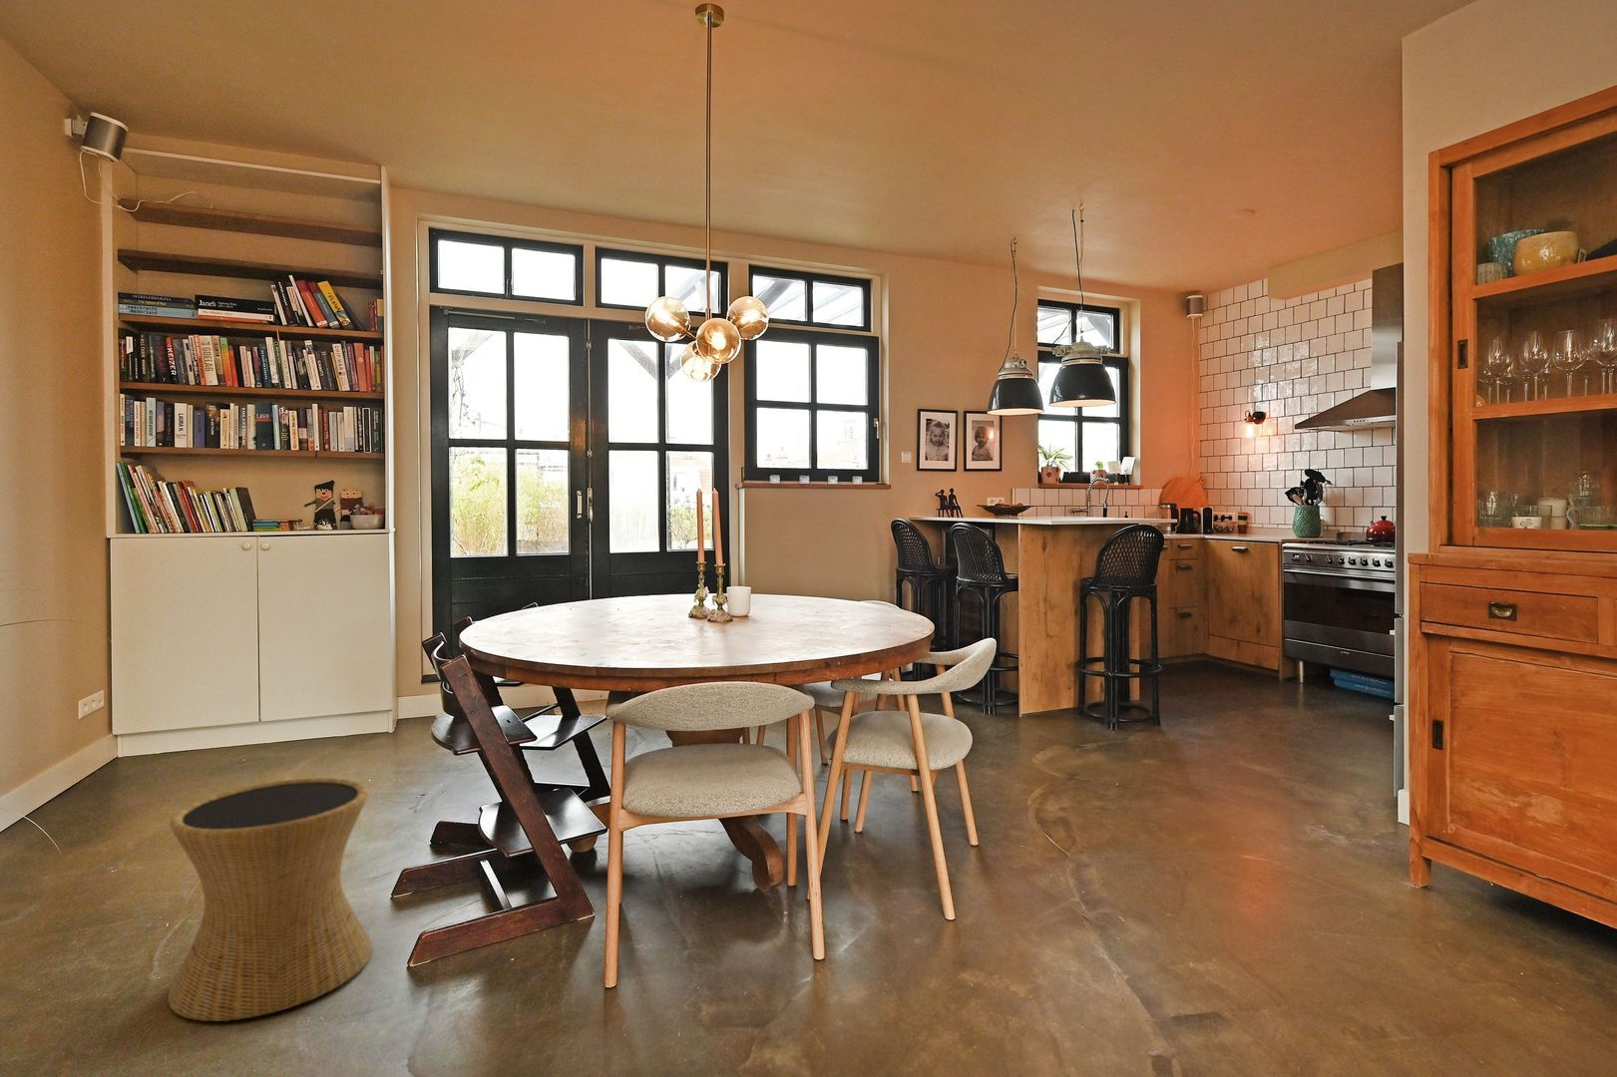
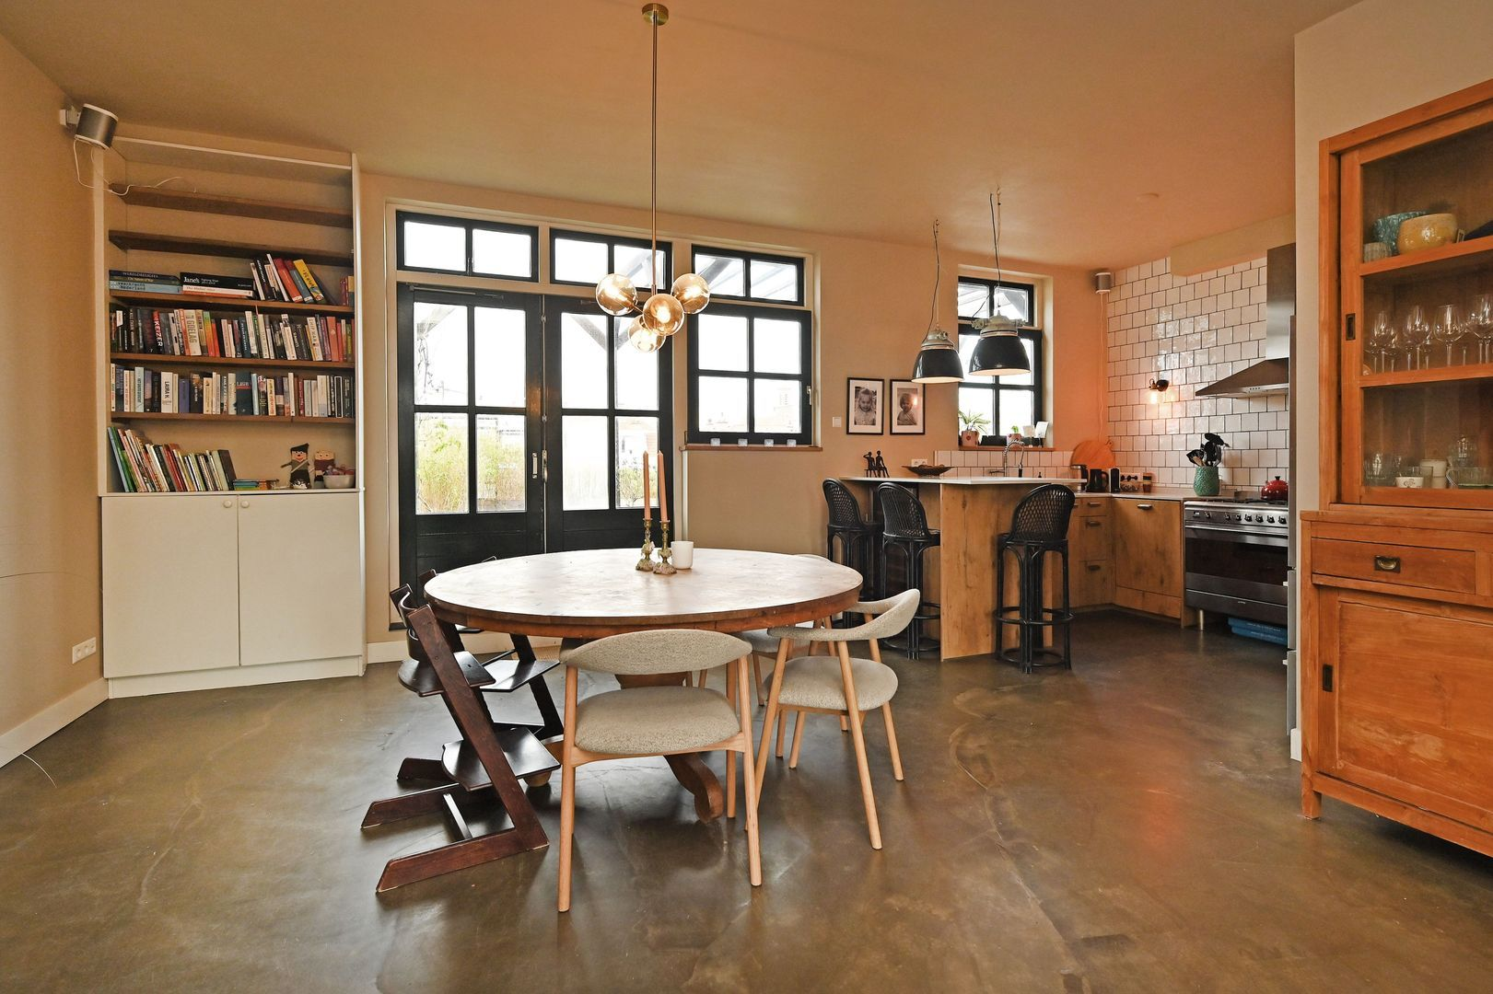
- side table [167,776,373,1022]
